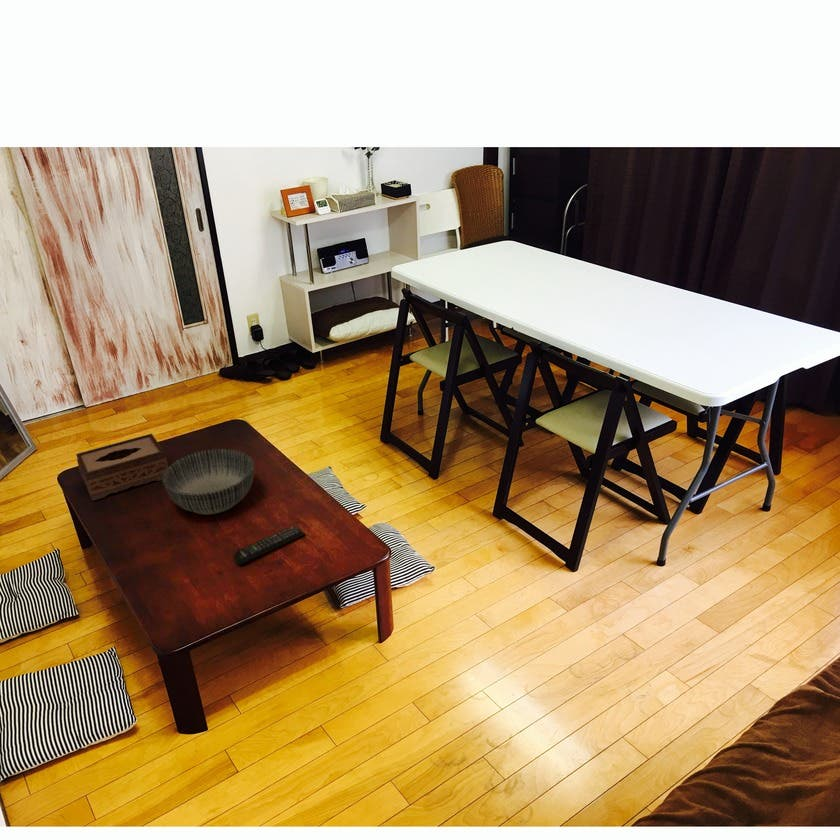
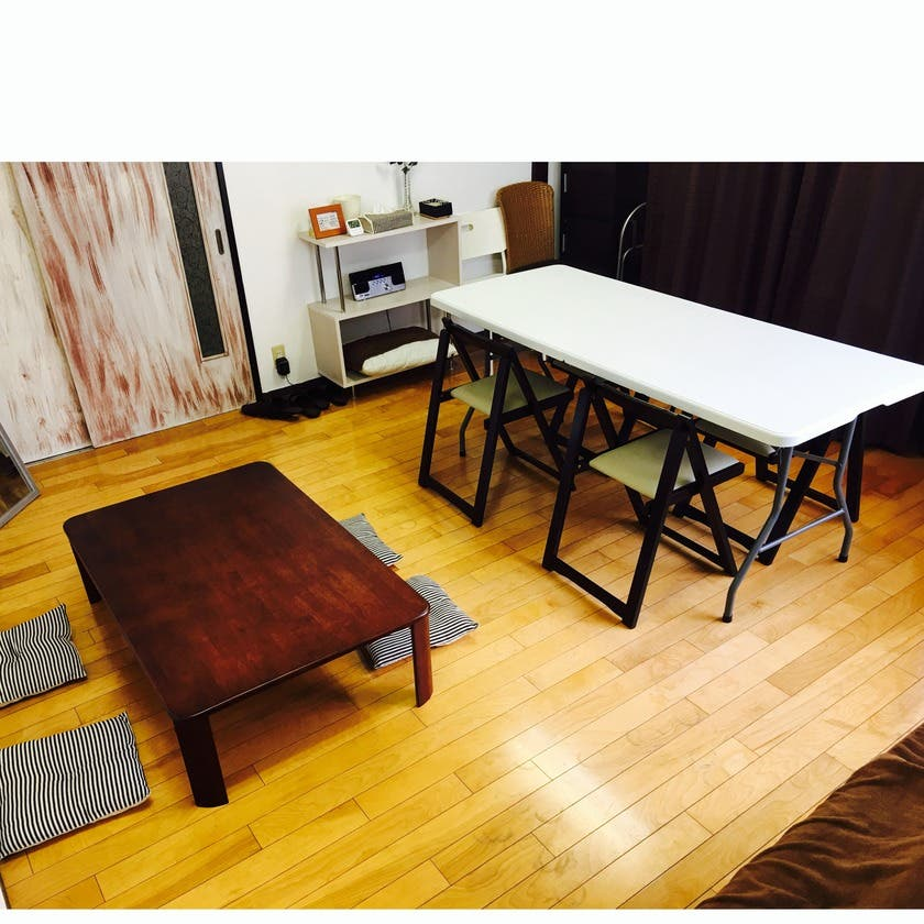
- remote control [232,525,306,566]
- tissue box [75,433,169,502]
- bowl [162,448,255,515]
